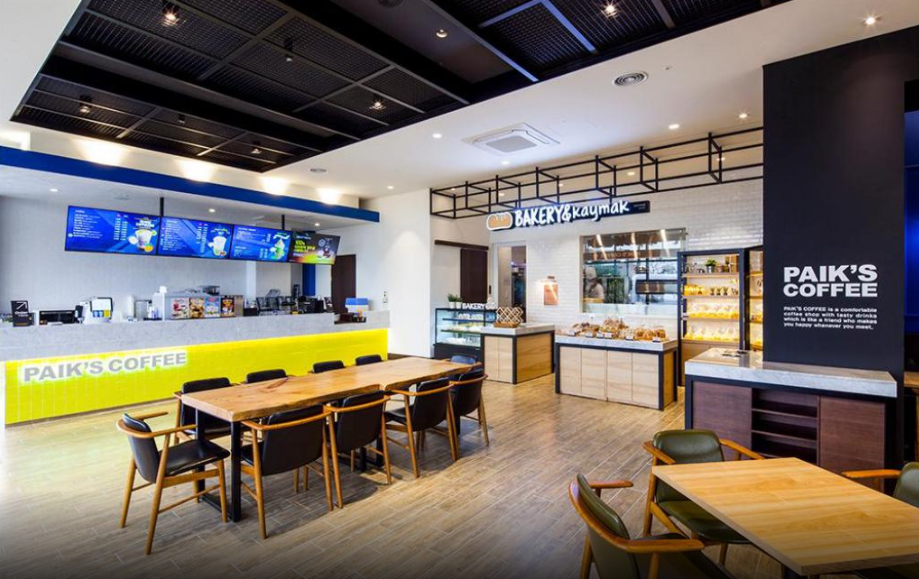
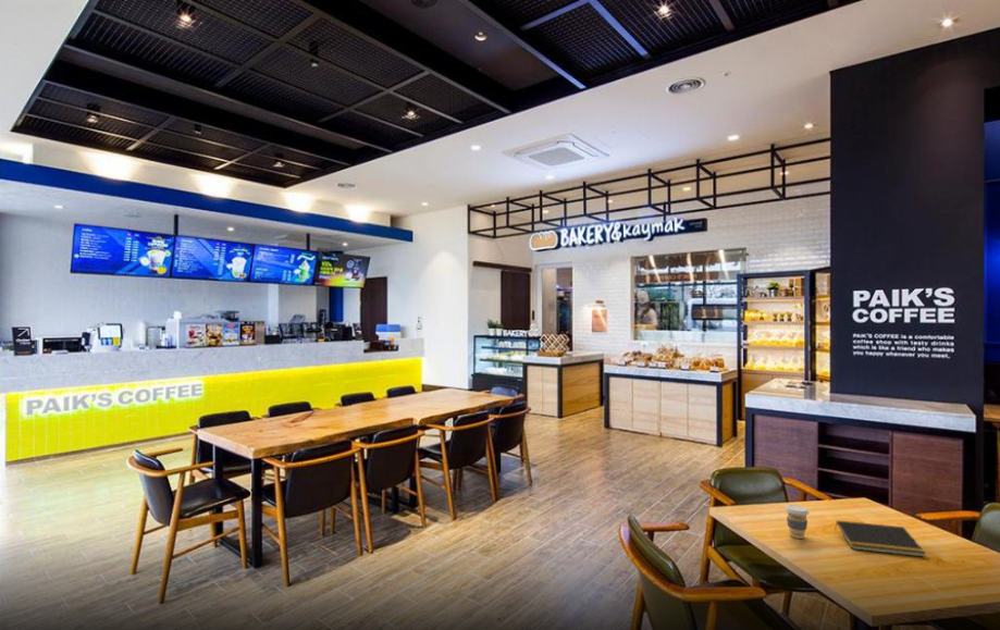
+ notepad [834,519,927,558]
+ coffee cup [785,504,811,540]
